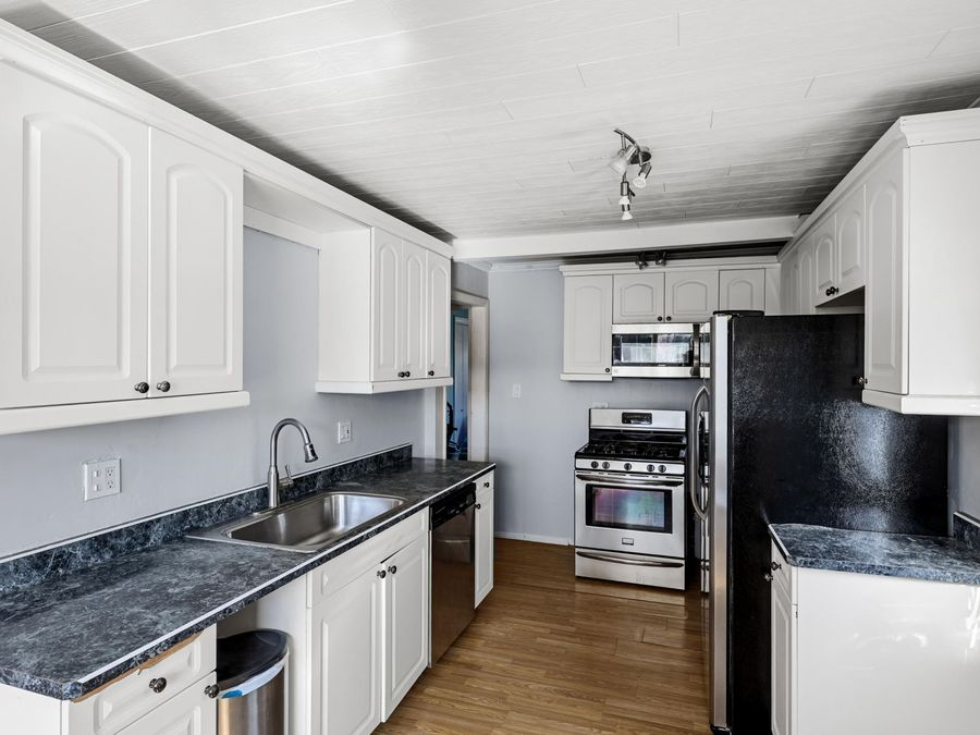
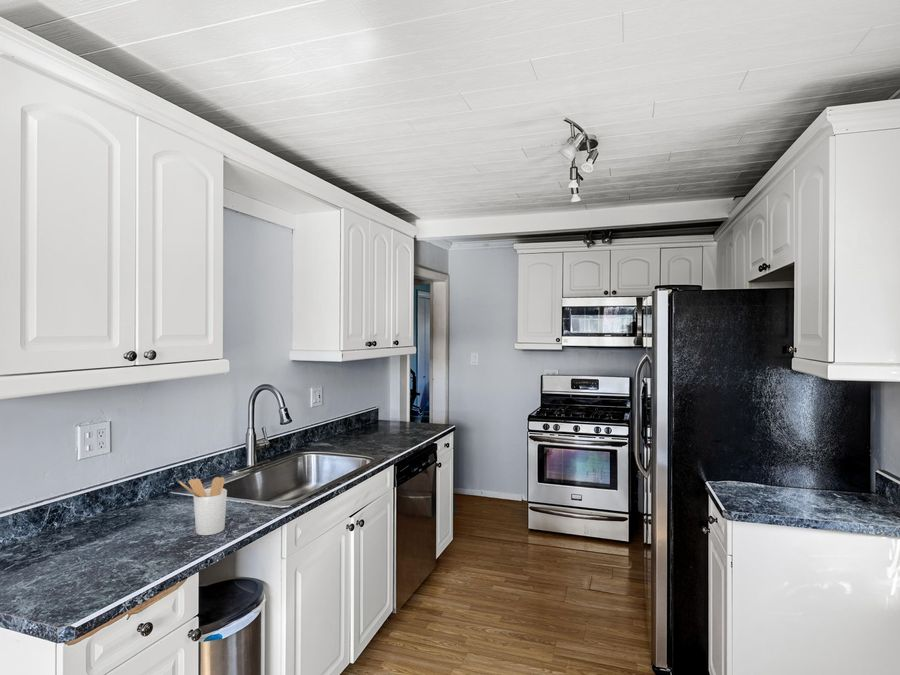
+ utensil holder [178,476,228,536]
